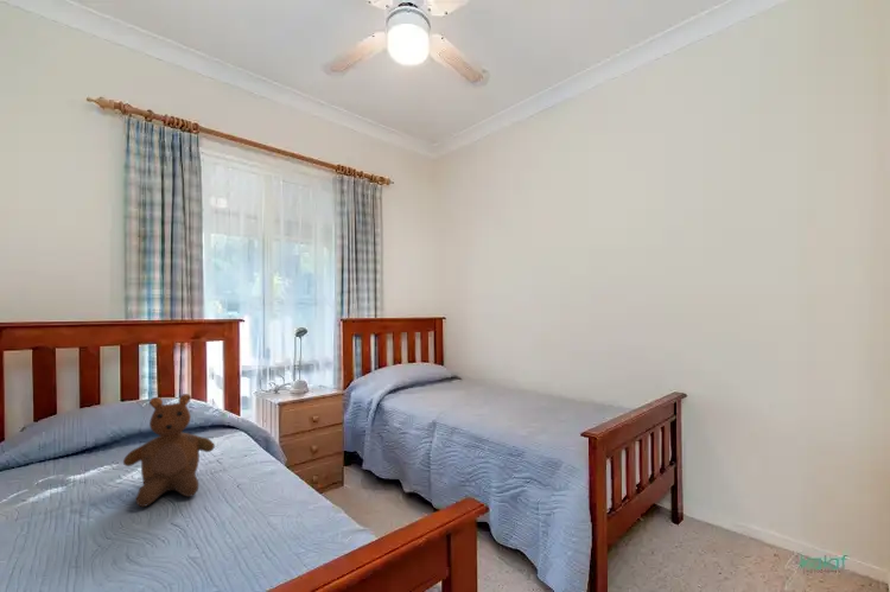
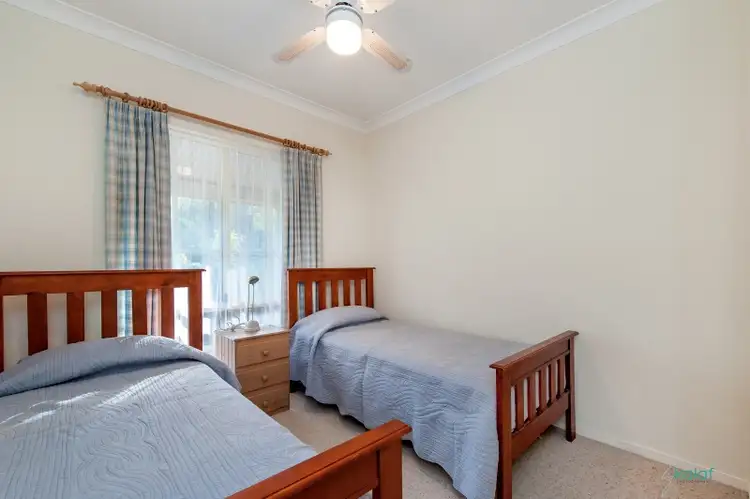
- teddy bear [122,393,216,508]
